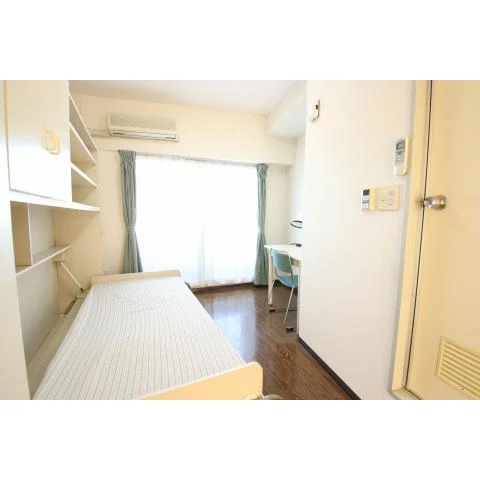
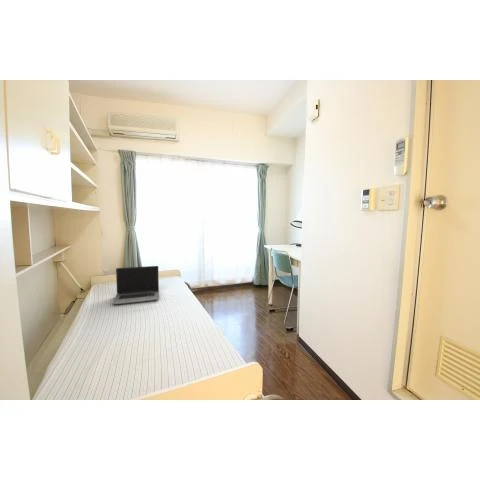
+ laptop computer [111,265,160,305]
